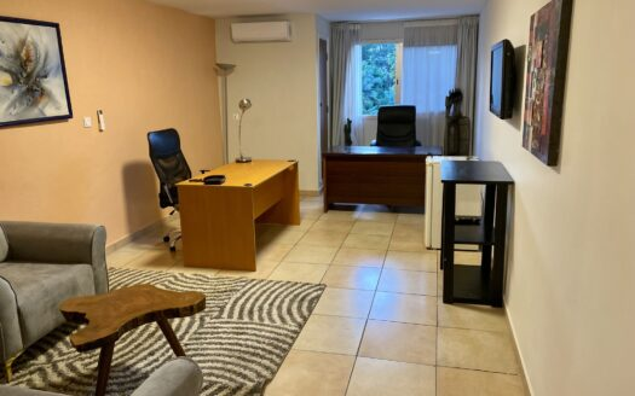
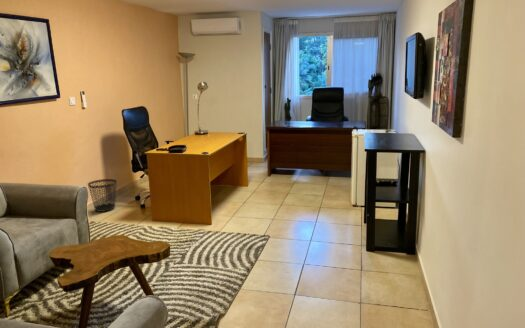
+ wastebasket [87,178,118,213]
